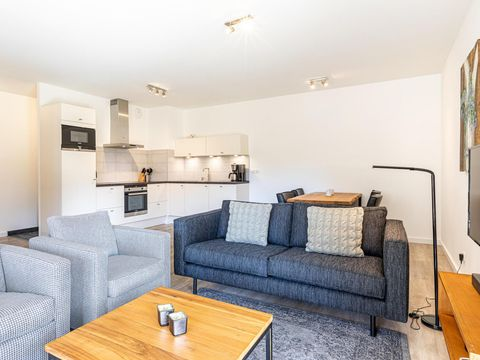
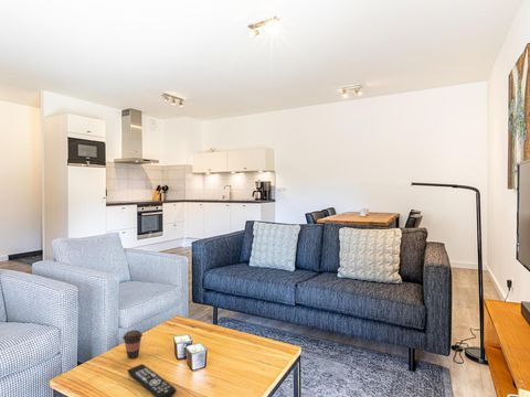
+ remote control [127,363,177,397]
+ coffee cup [123,329,144,360]
